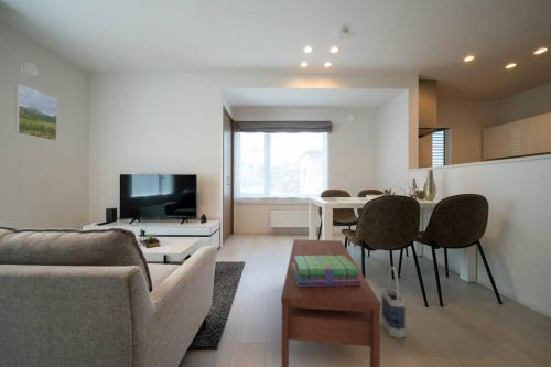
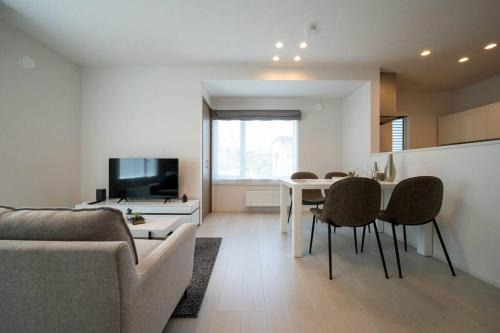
- bag [380,266,407,339]
- stack of books [292,256,361,287]
- coffee table [280,238,381,367]
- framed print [14,83,58,142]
